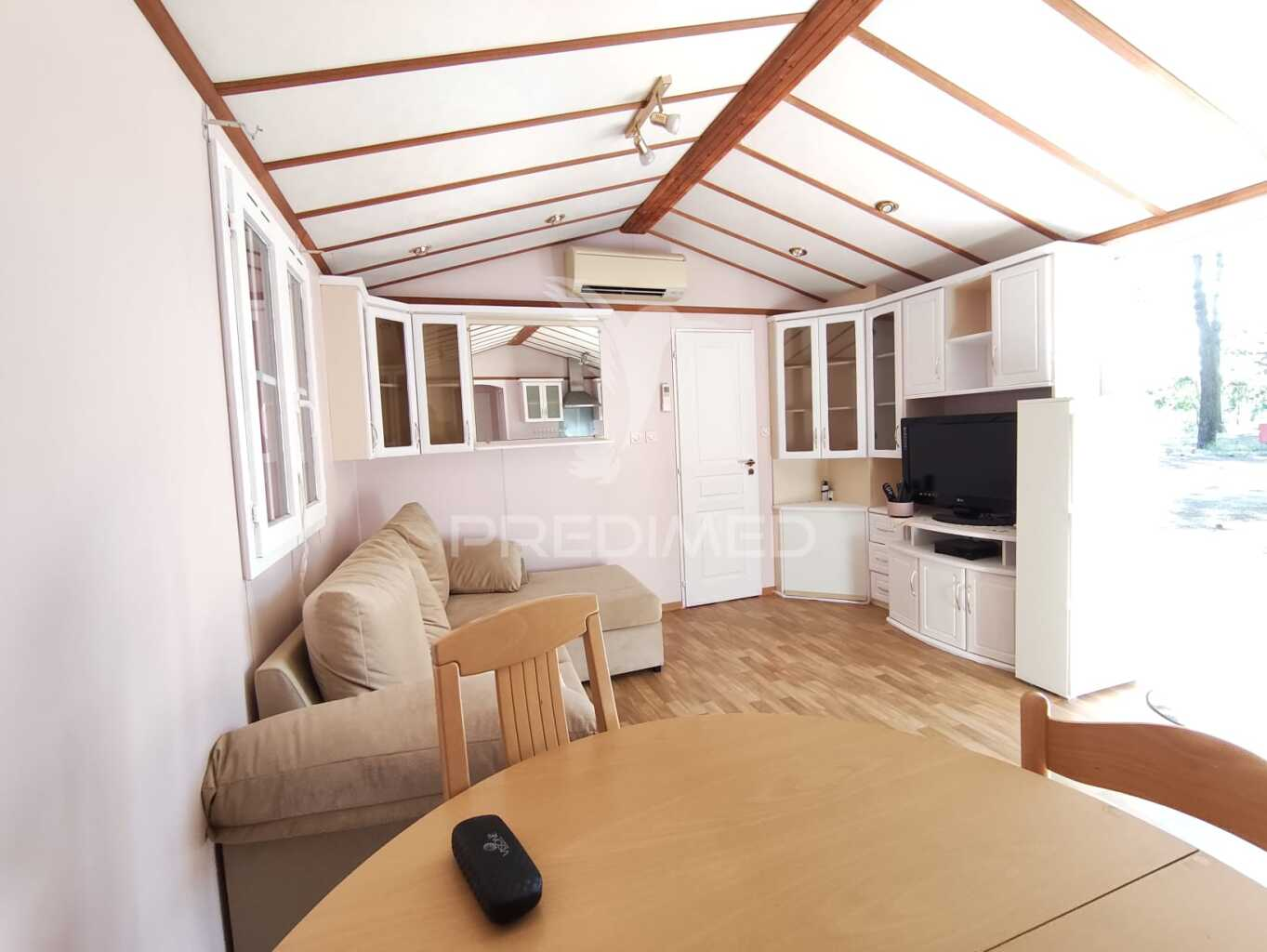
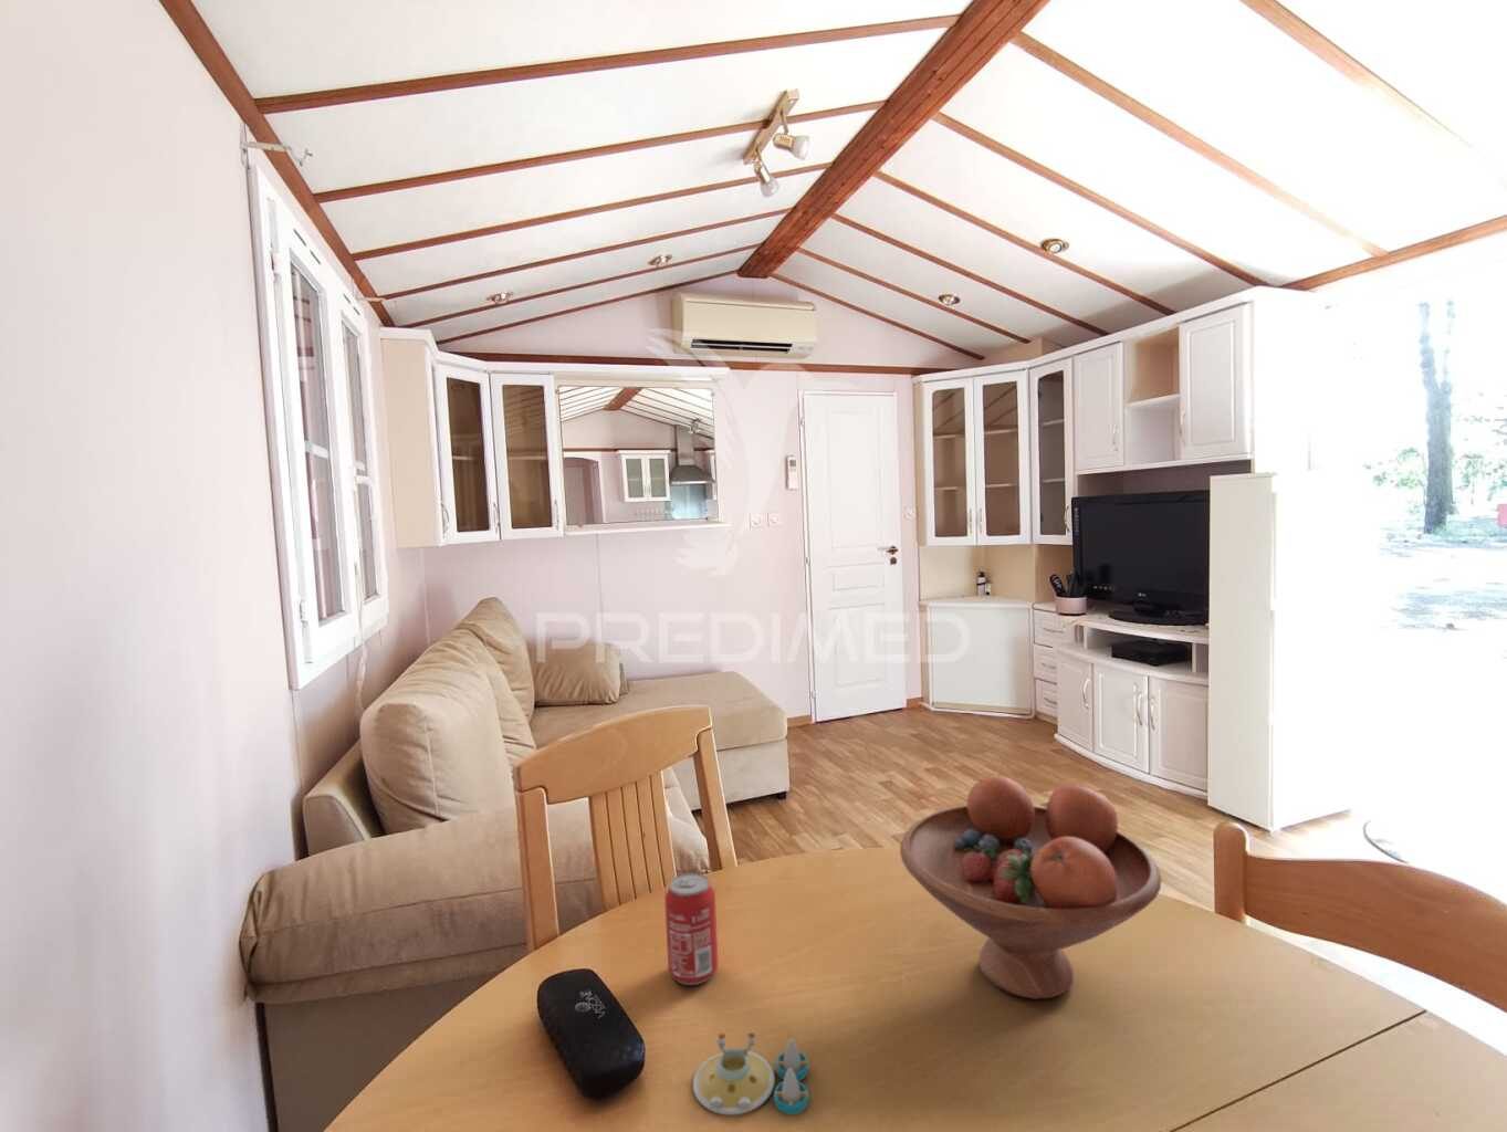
+ salt and pepper shaker set [692,1032,810,1117]
+ beverage can [664,873,718,986]
+ fruit bowl [899,775,1162,1000]
